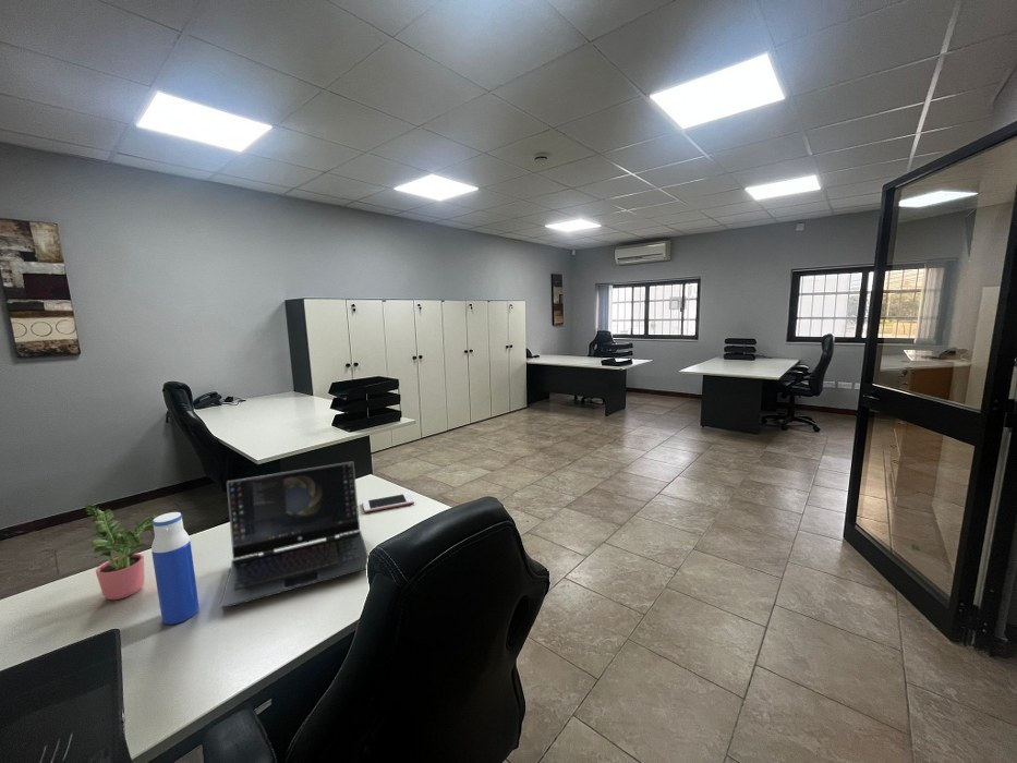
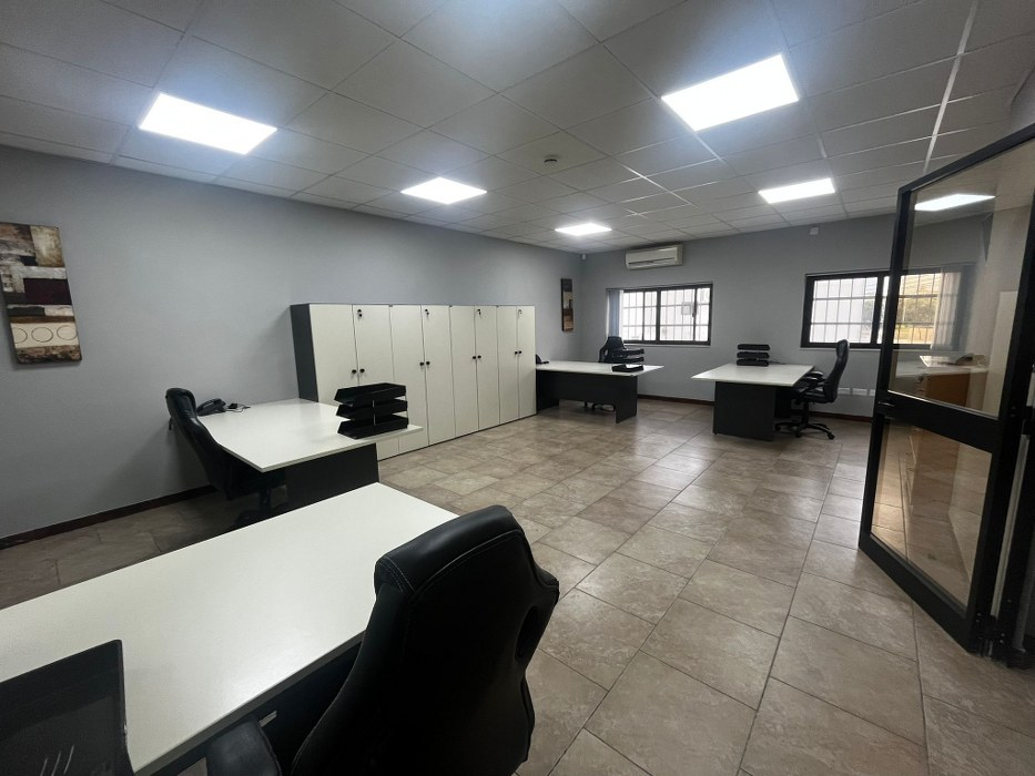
- cell phone [362,492,415,513]
- potted plant [84,500,158,601]
- laptop [219,460,370,609]
- water bottle [150,511,201,626]
